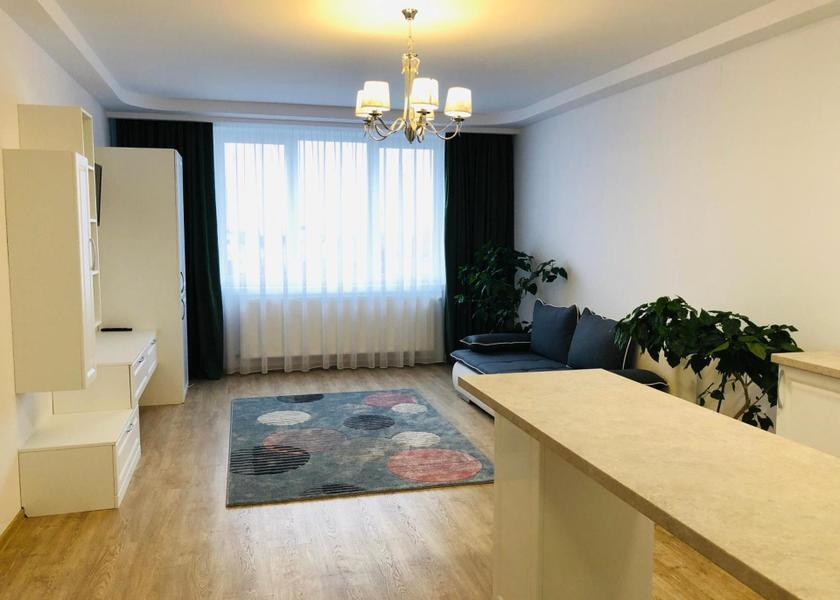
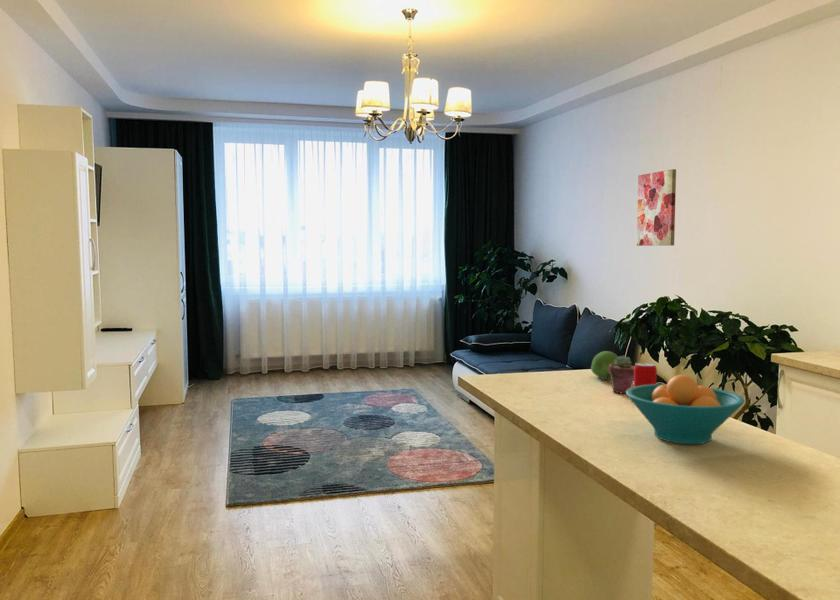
+ fruit [590,350,619,381]
+ beverage can [633,362,658,387]
+ wall art [636,168,677,247]
+ potted succulent [609,355,635,395]
+ fruit bowl [625,374,746,445]
